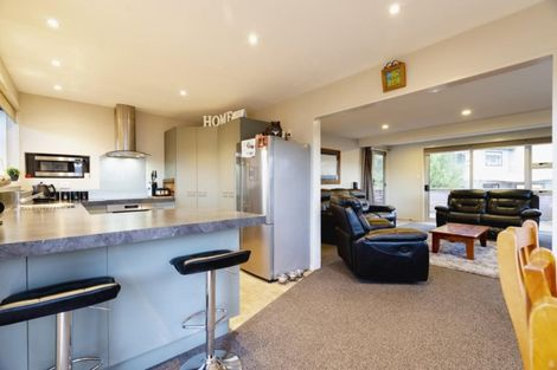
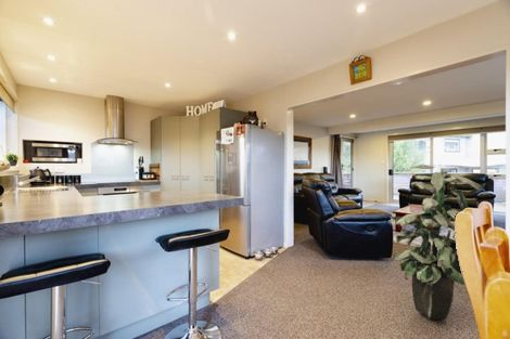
+ indoor plant [388,164,483,321]
